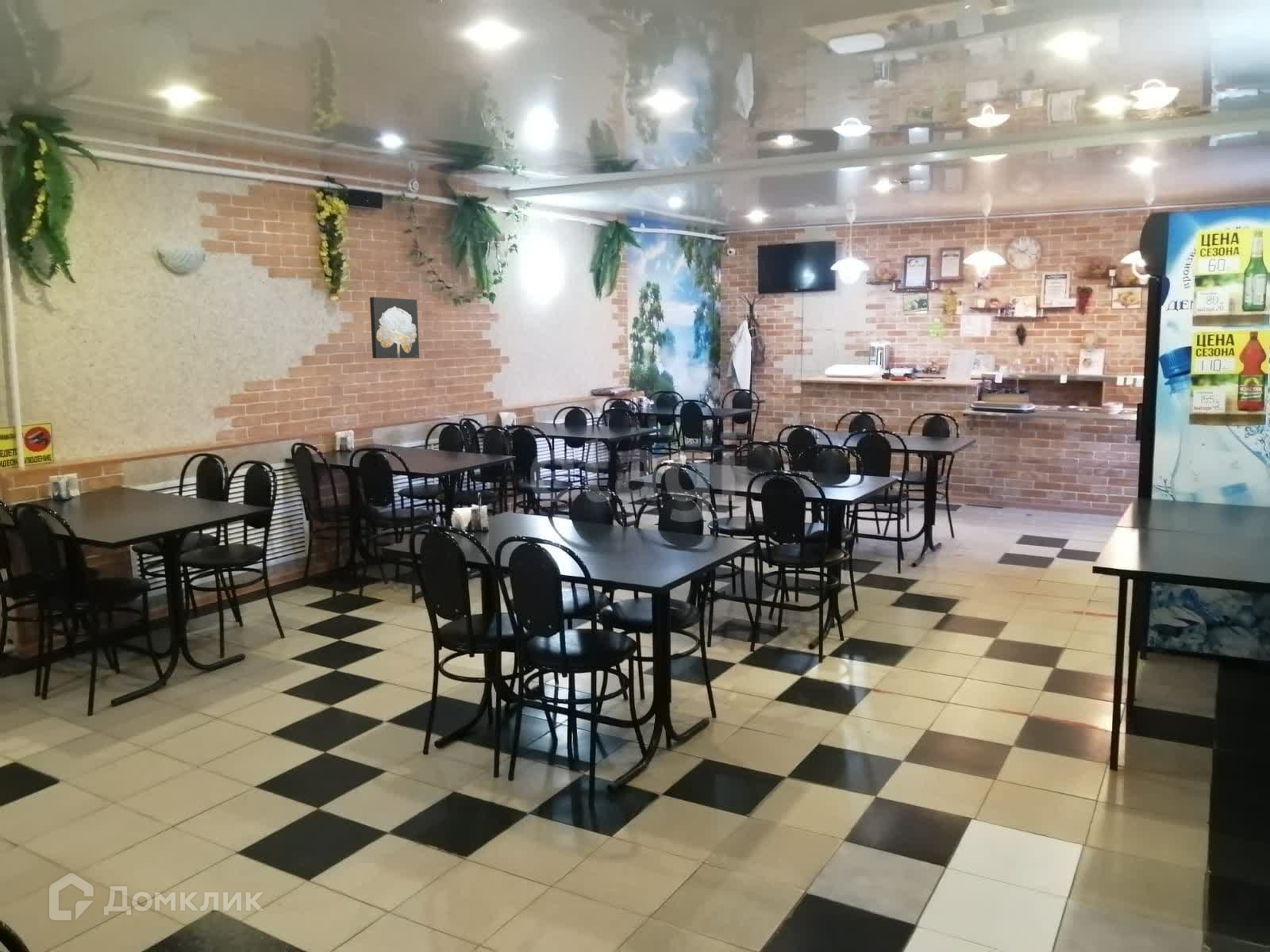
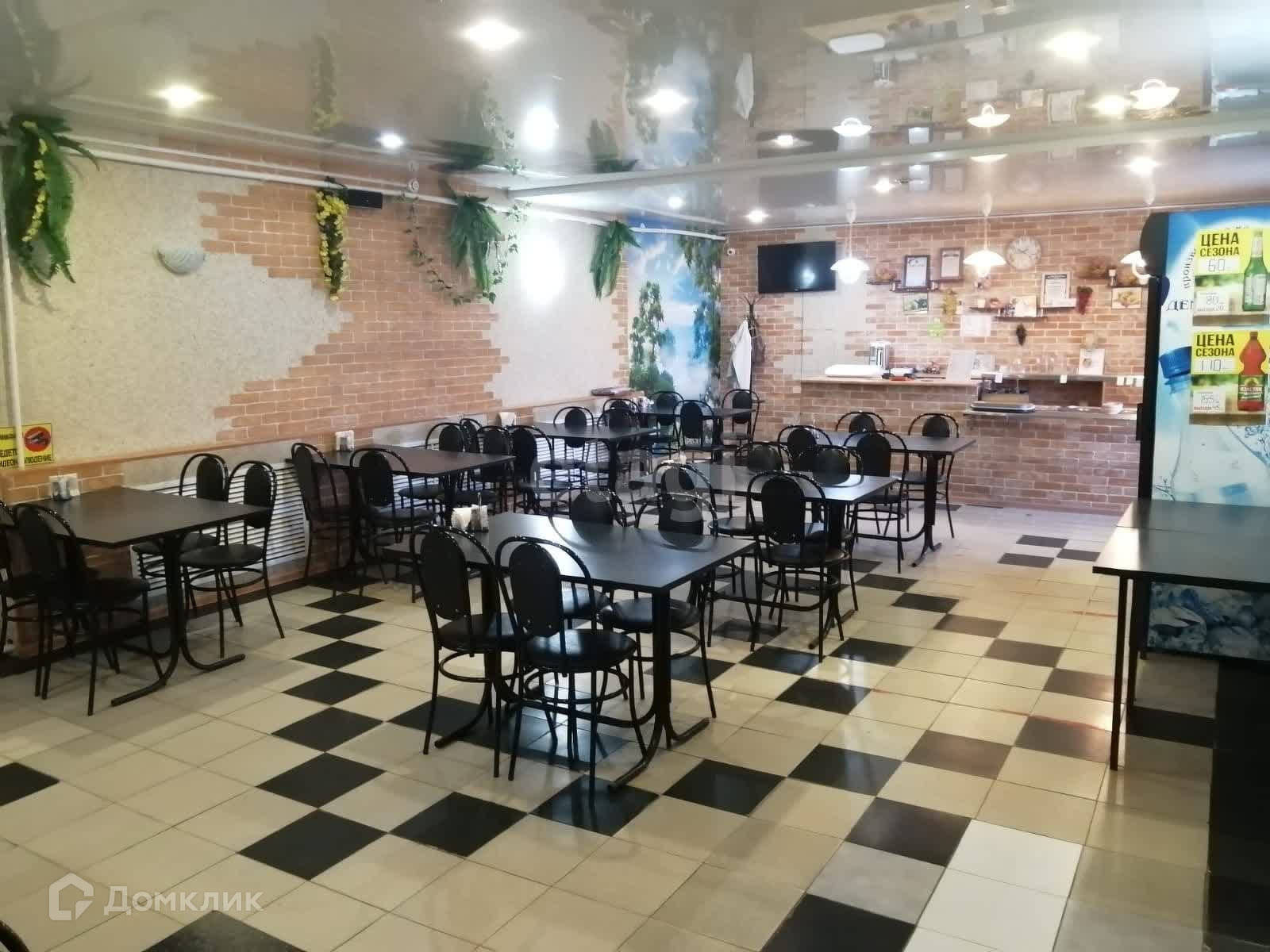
- wall art [369,296,420,359]
